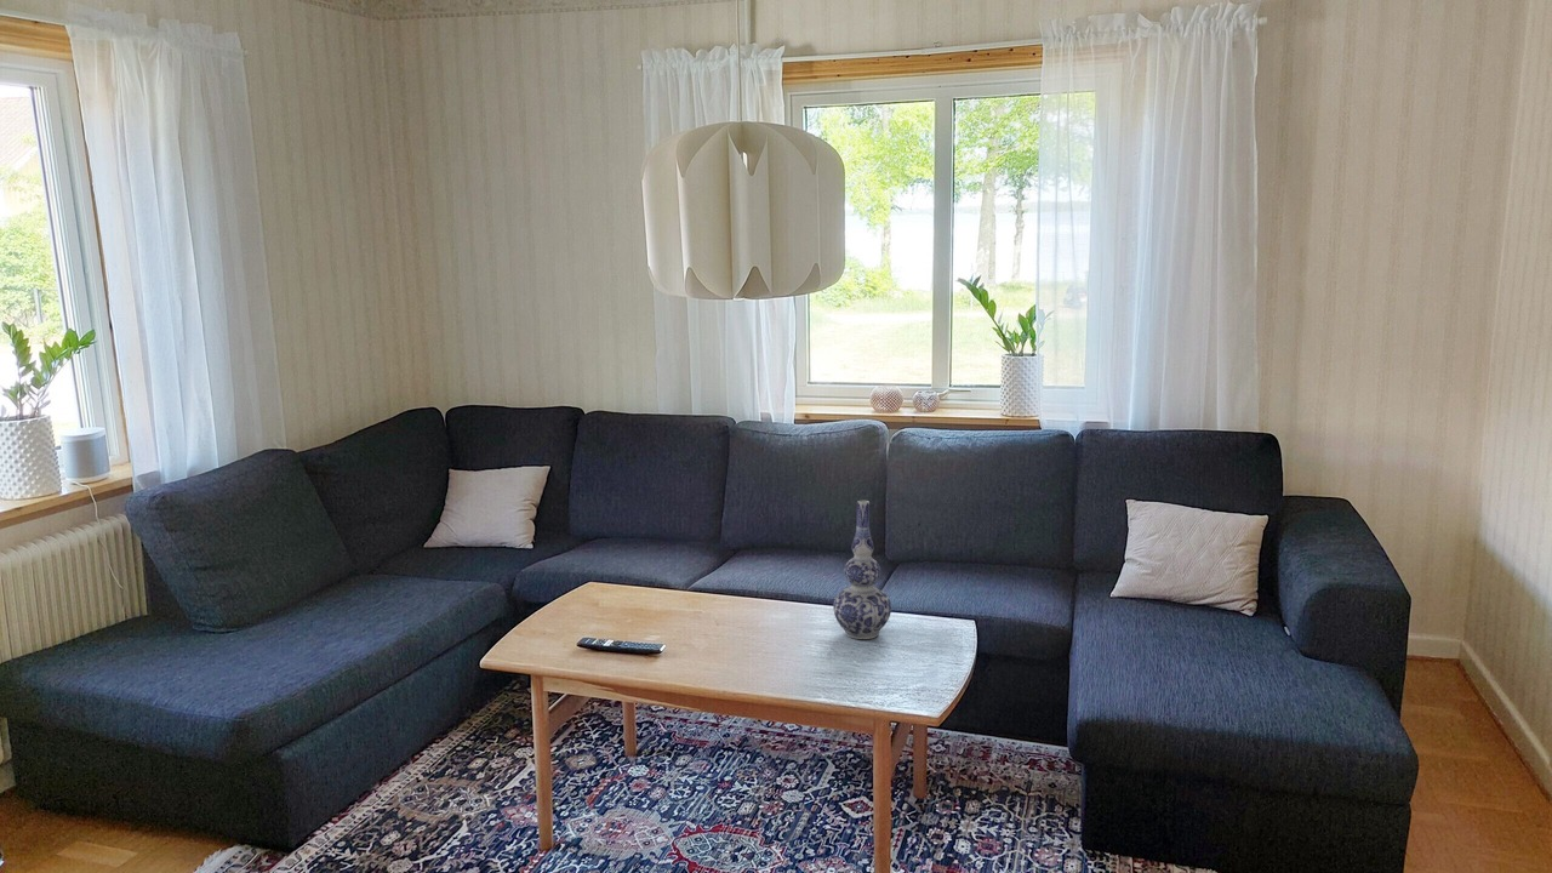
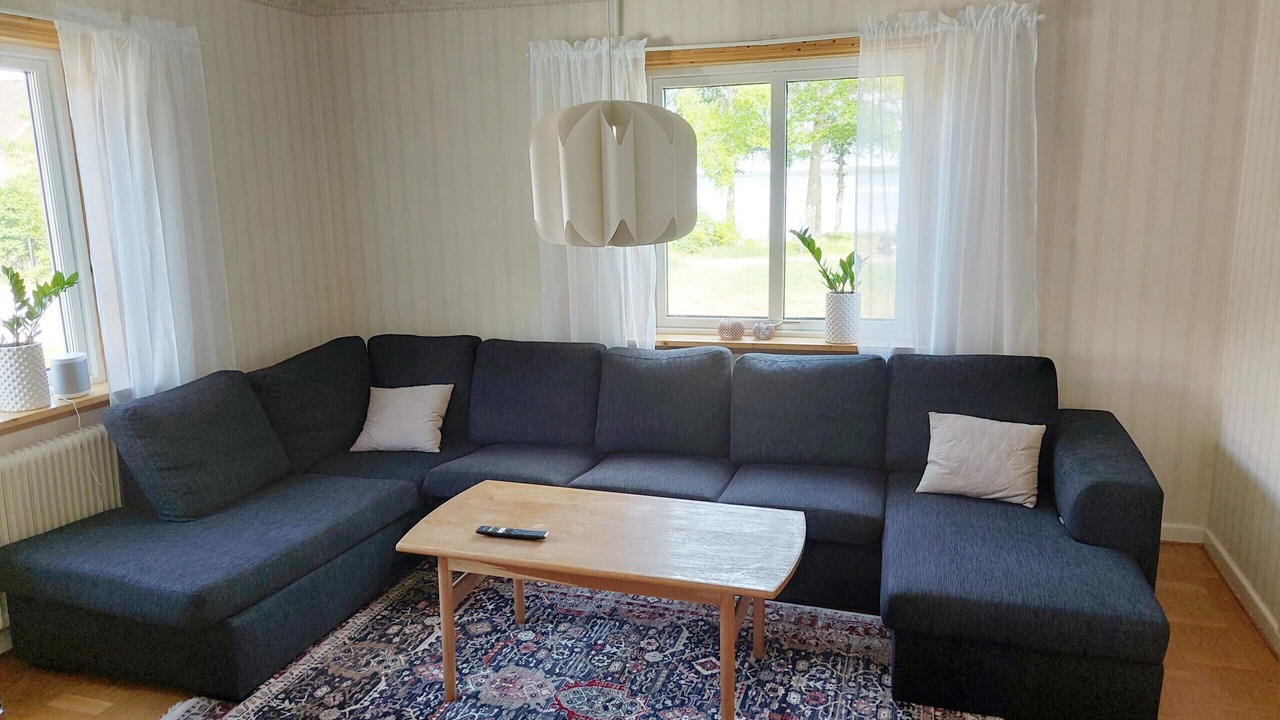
- vase [832,500,892,640]
